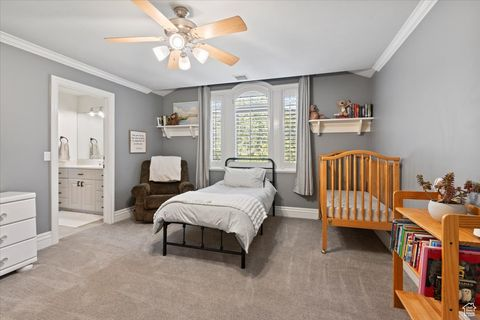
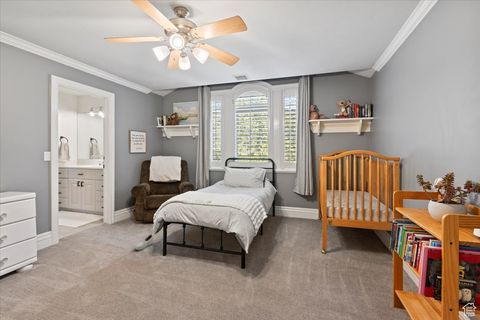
+ shoe [134,233,155,251]
